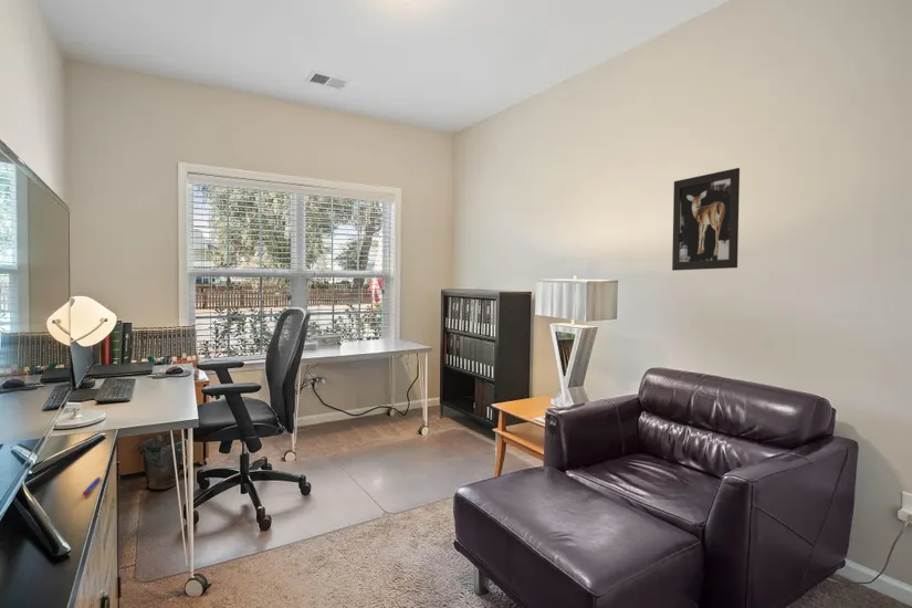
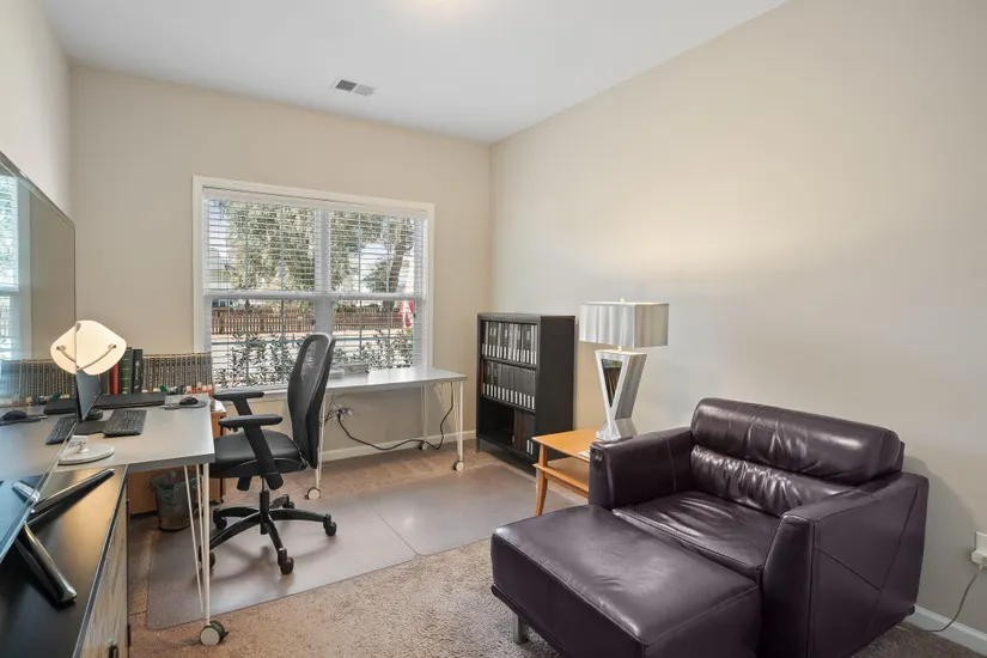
- wall art [671,167,741,272]
- pen [82,475,102,497]
